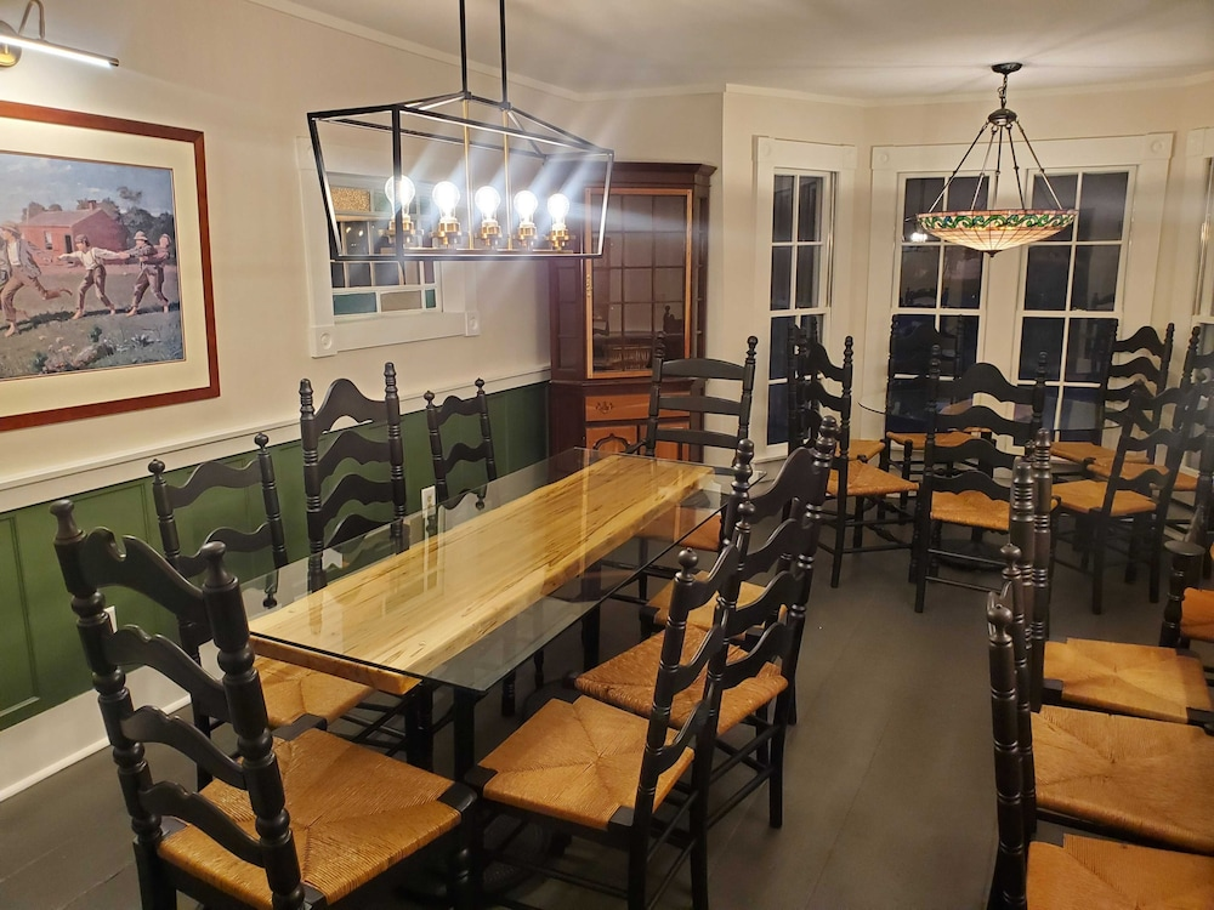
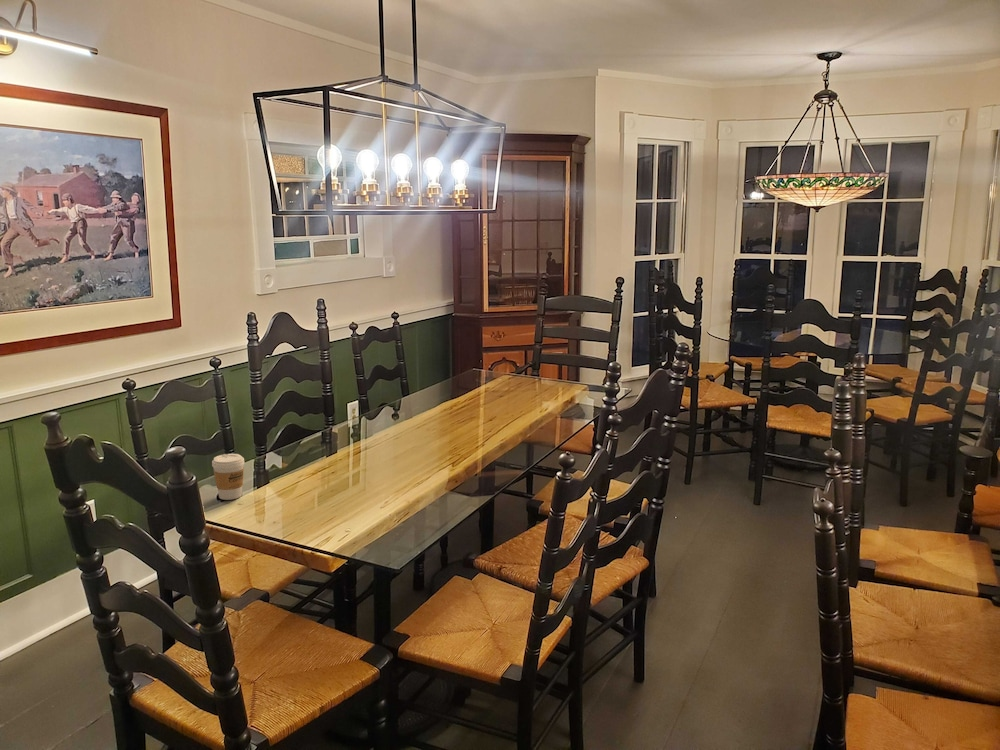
+ coffee cup [211,453,245,501]
